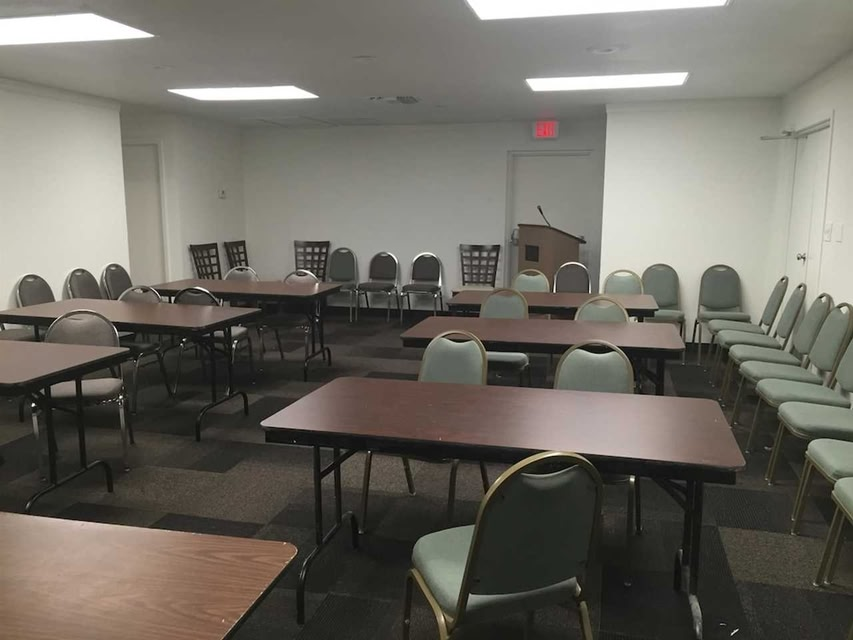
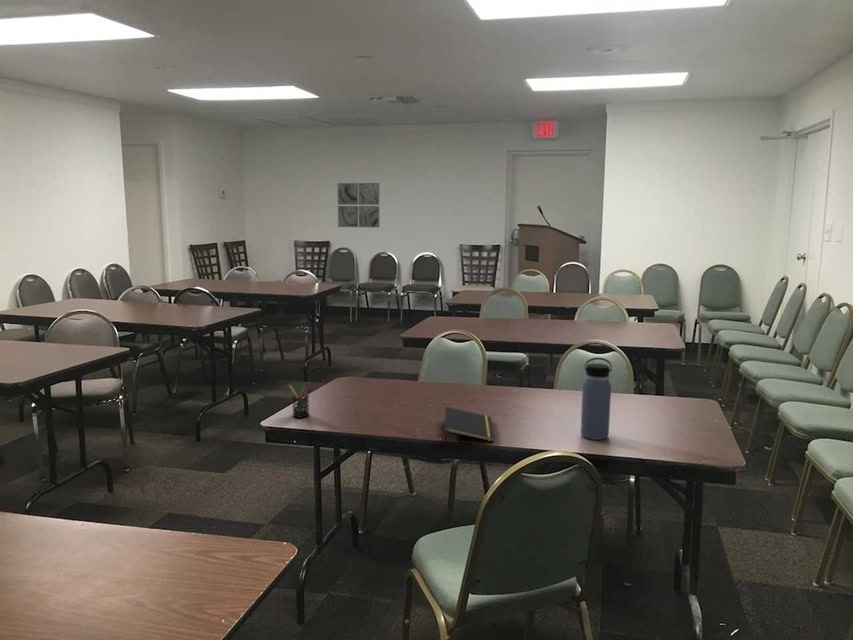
+ notepad [443,406,495,443]
+ water bottle [580,357,613,441]
+ pen holder [288,381,312,419]
+ wall art [337,182,381,228]
